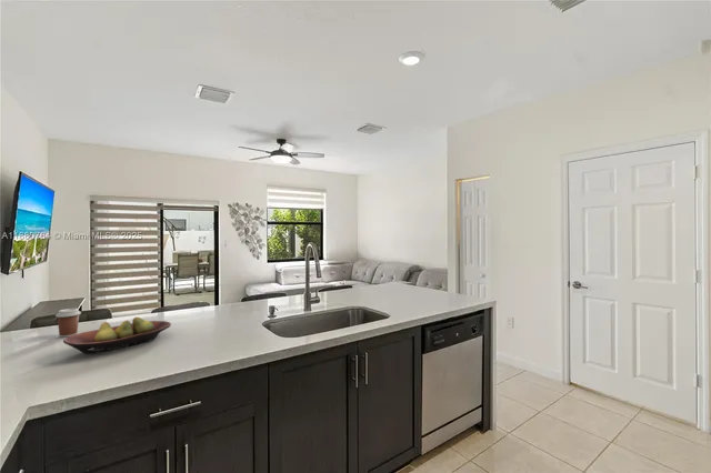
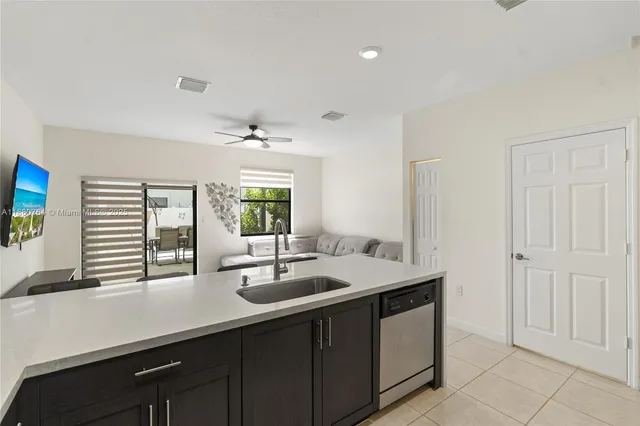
- coffee cup [54,308,82,339]
- fruit bowl [62,316,172,355]
